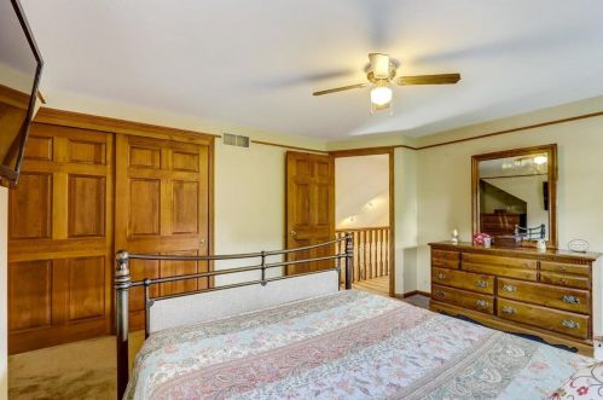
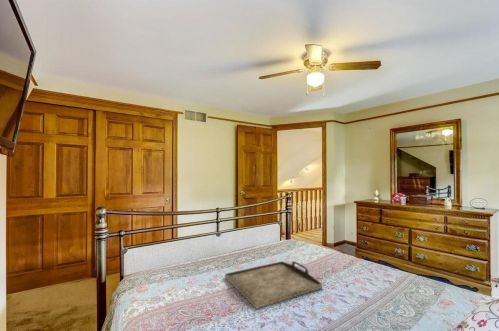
+ serving tray [224,260,323,310]
